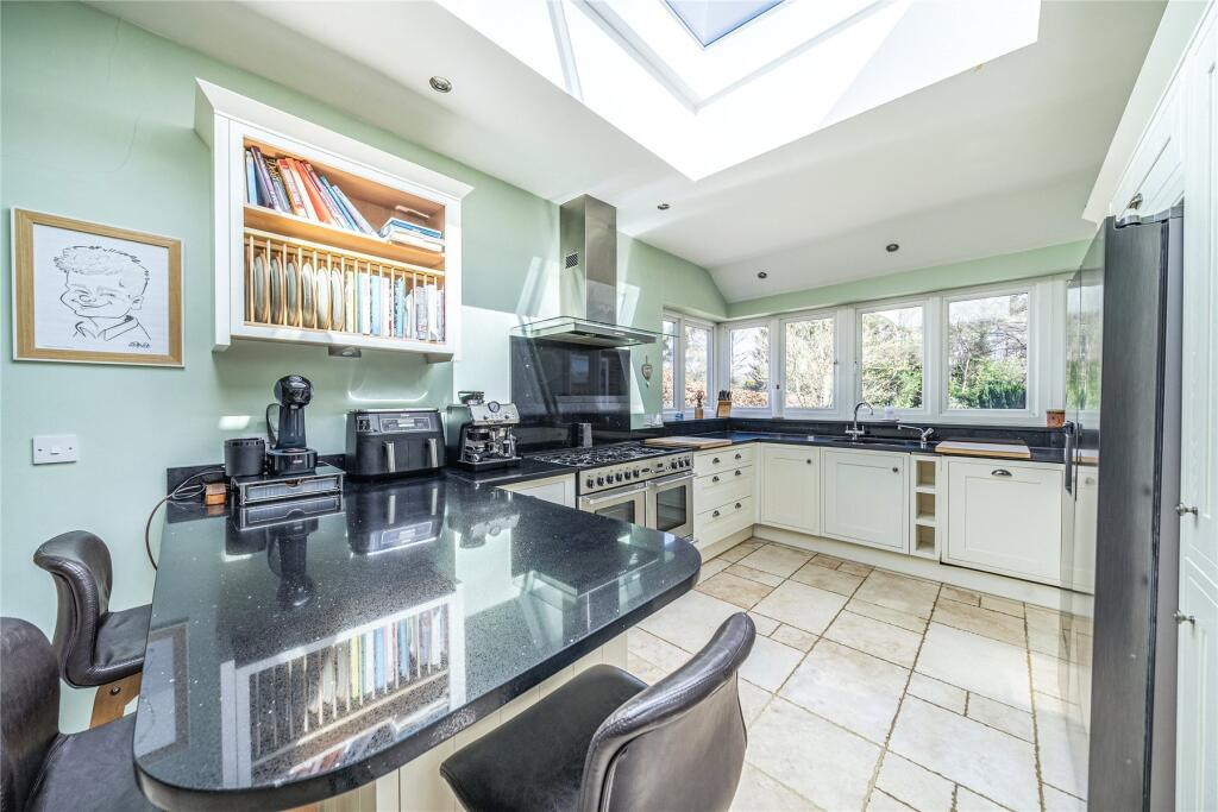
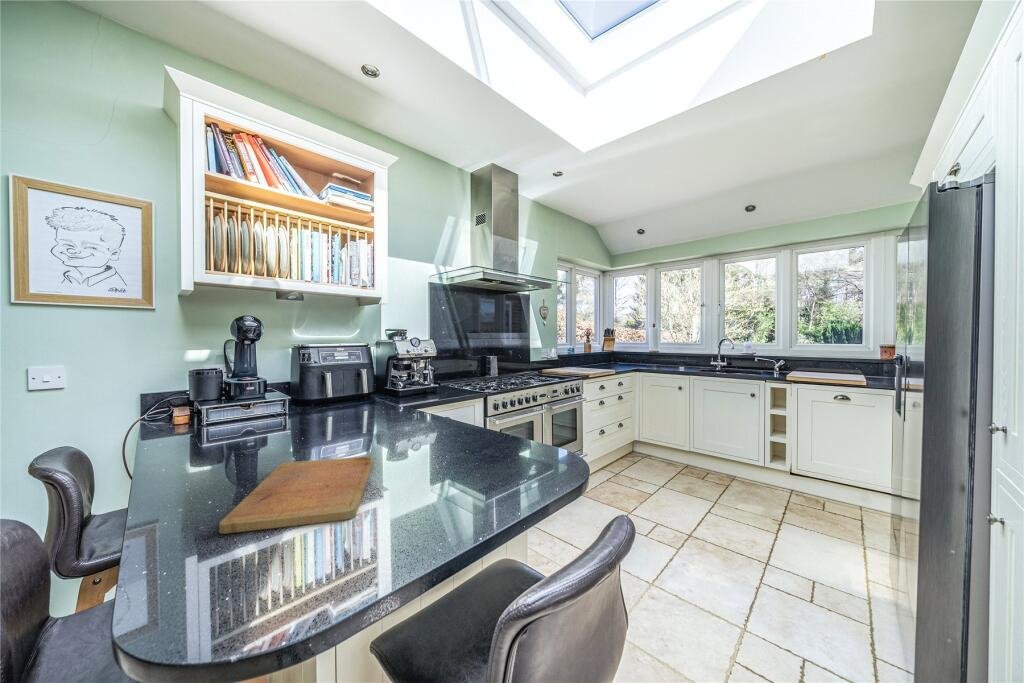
+ cutting board [218,455,374,535]
